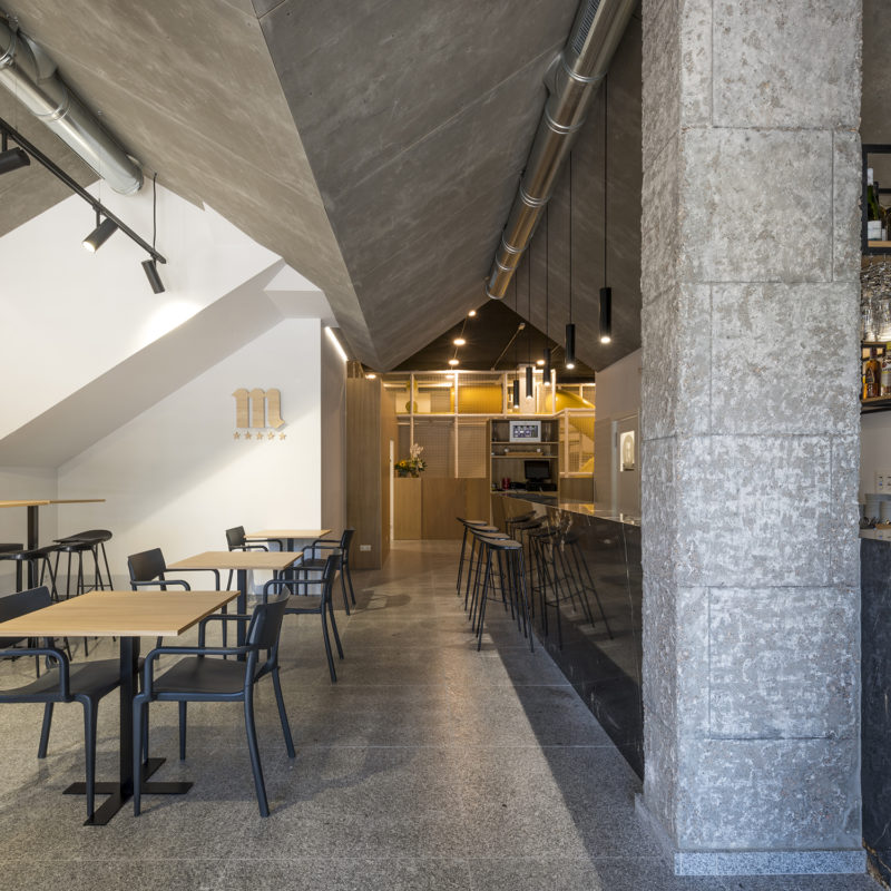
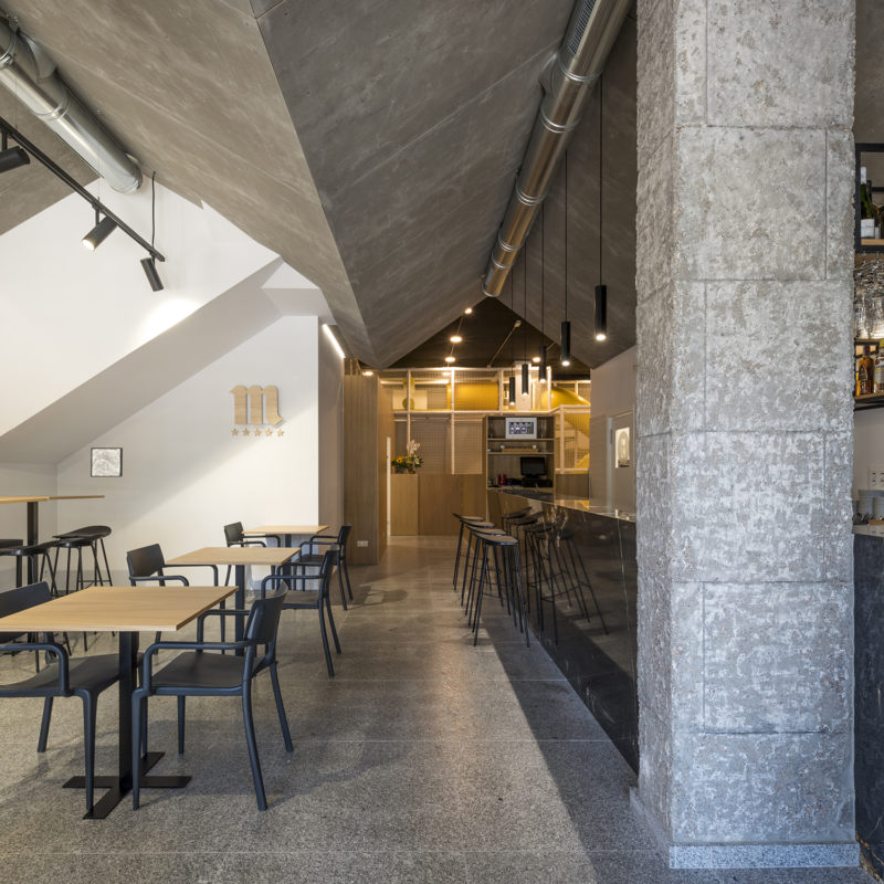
+ wall art [90,446,124,478]
